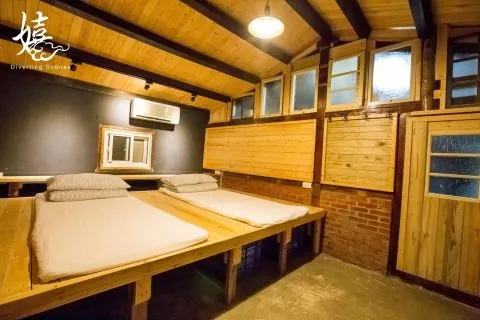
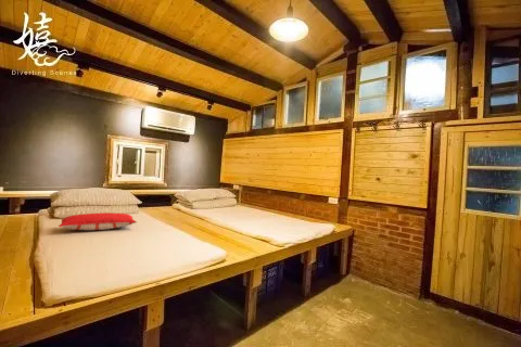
+ pillow [58,211,138,231]
